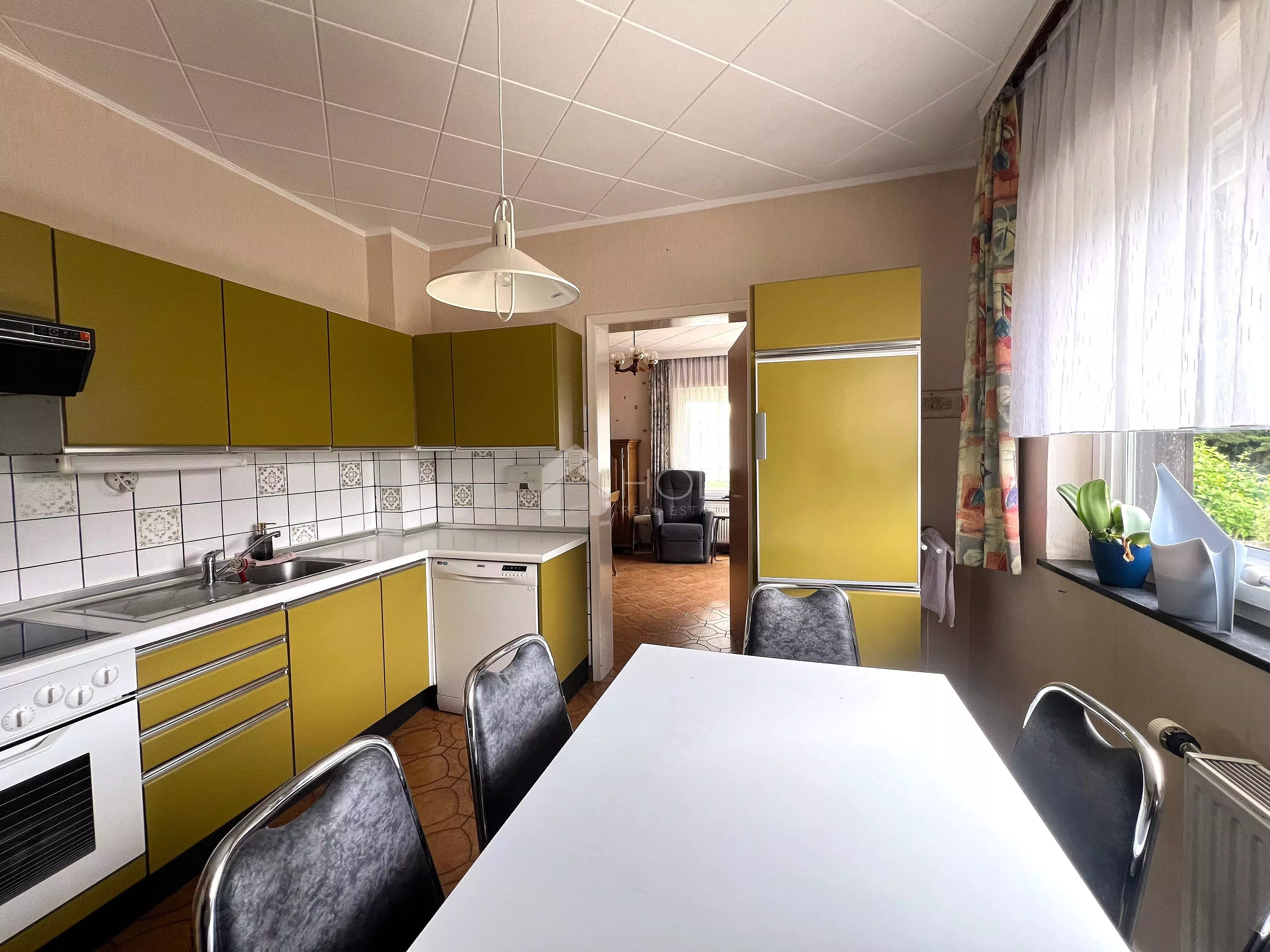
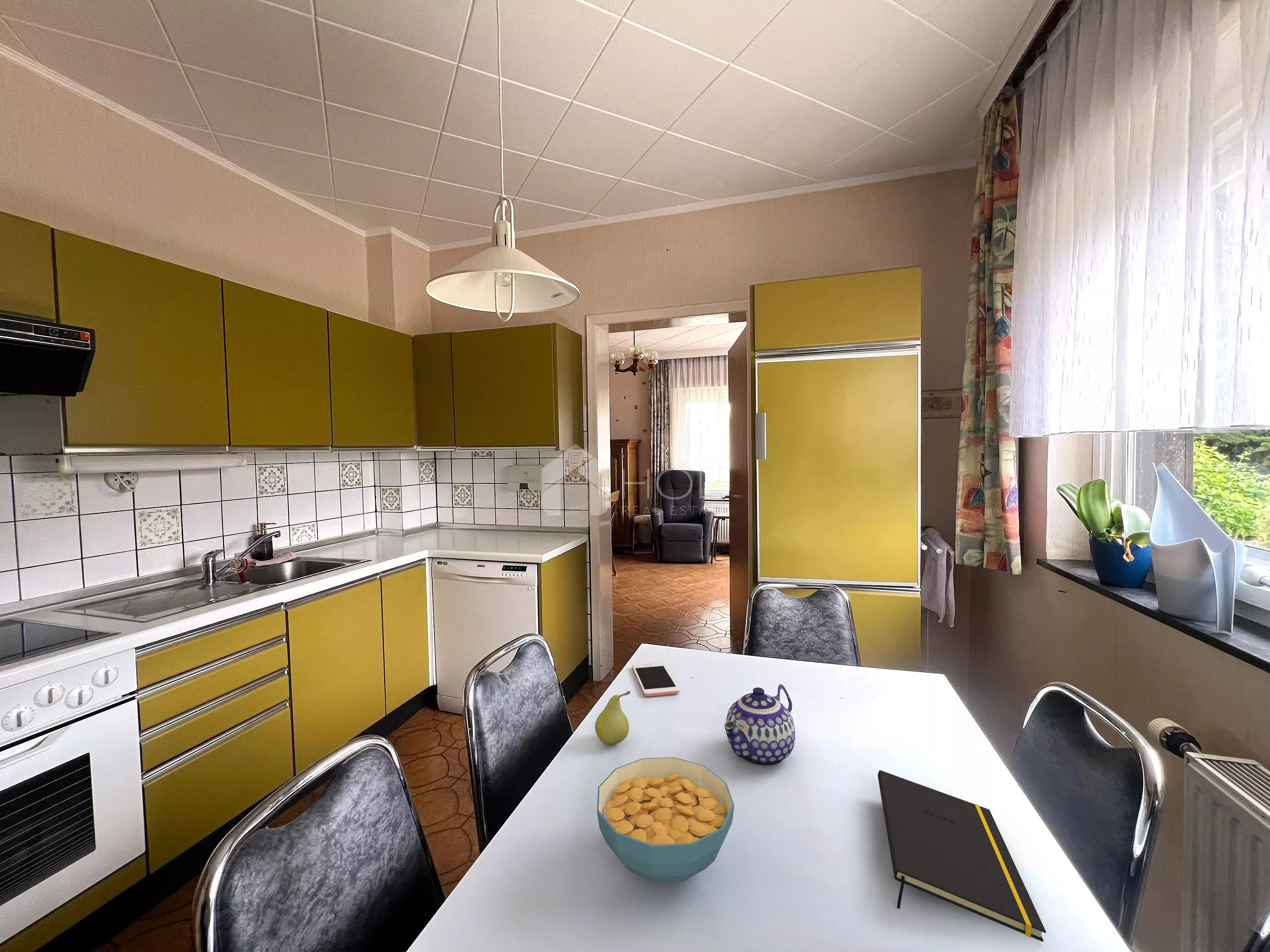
+ notepad [878,770,1046,942]
+ cereal bowl [597,757,735,883]
+ teapot [724,684,796,766]
+ fruit [595,691,631,745]
+ cell phone [632,662,679,697]
